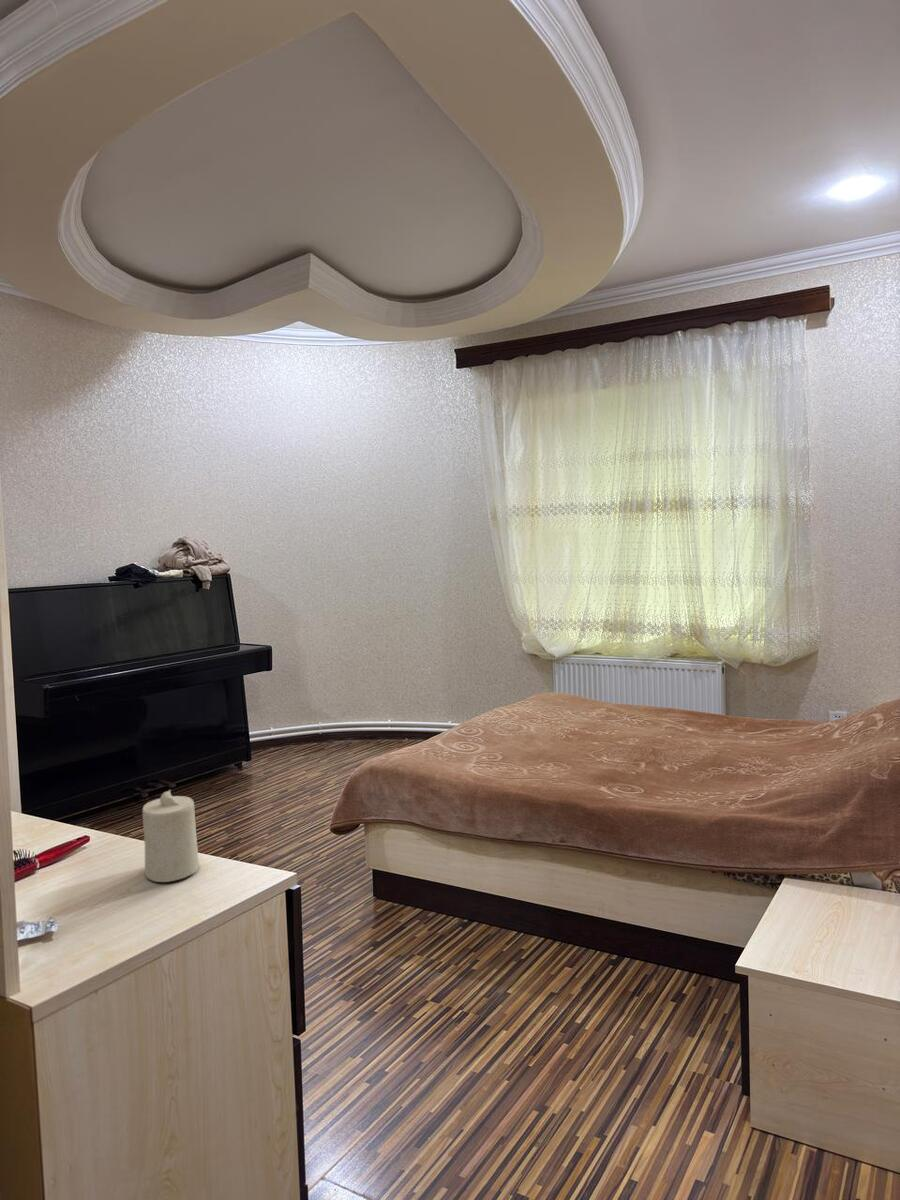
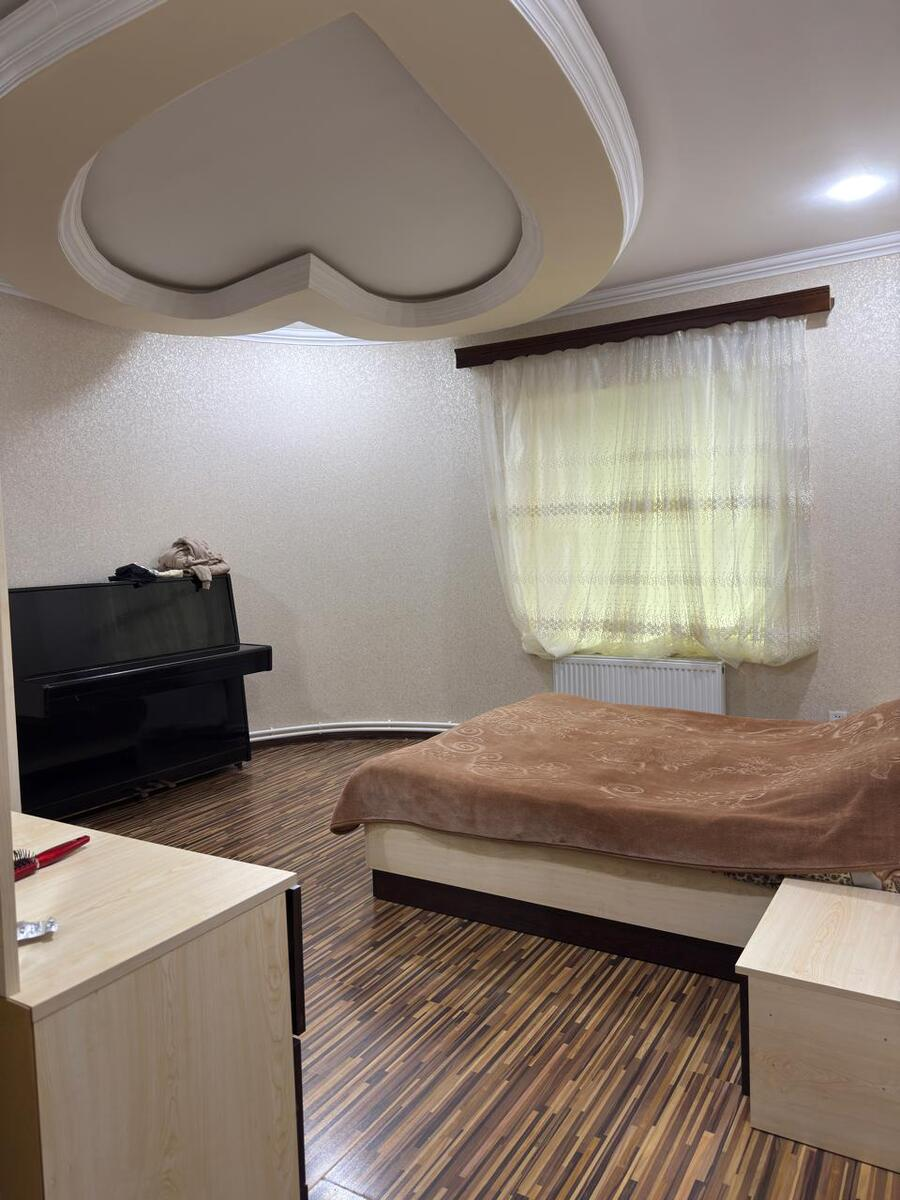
- candle [141,789,200,883]
